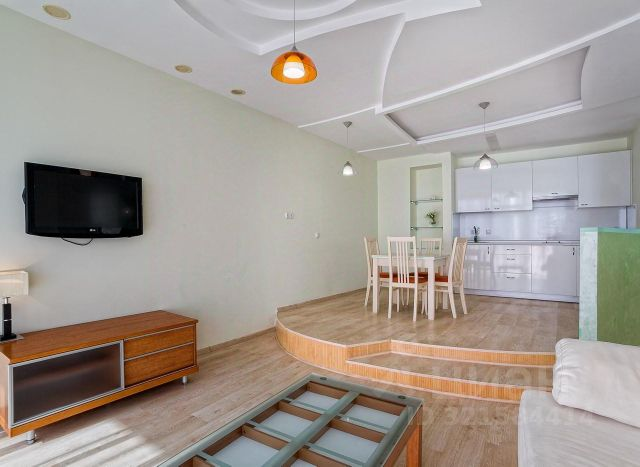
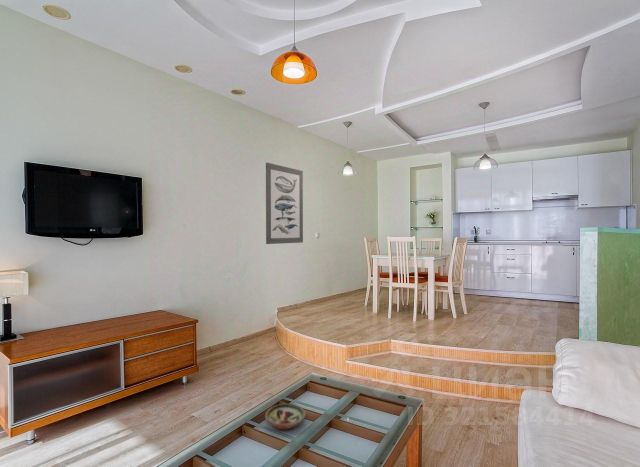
+ wall art [265,162,304,245]
+ decorative bowl [264,403,306,430]
